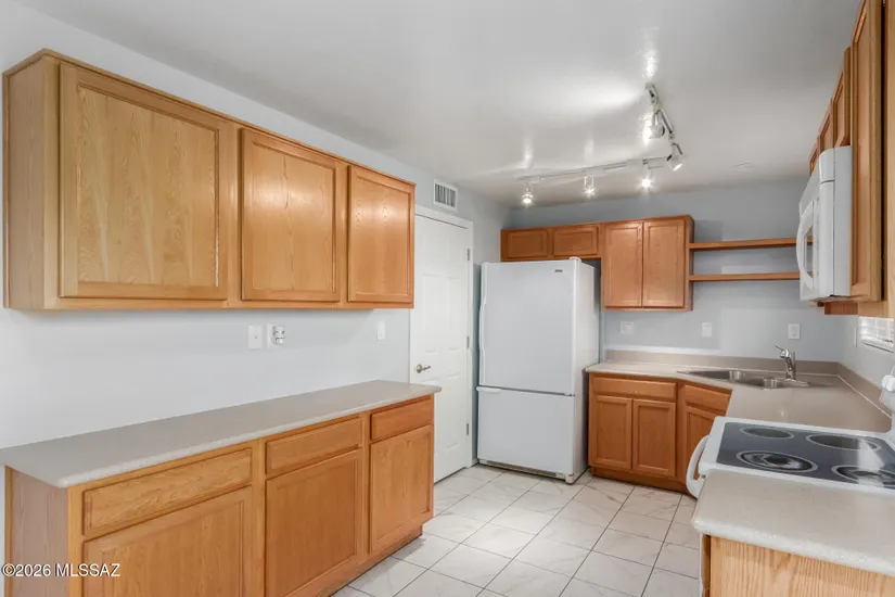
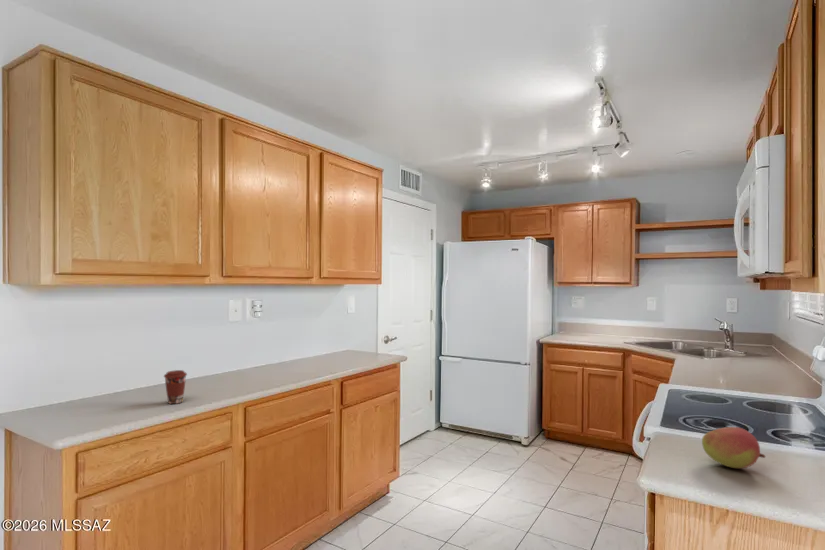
+ fruit [701,426,766,469]
+ coffee cup [163,369,188,405]
